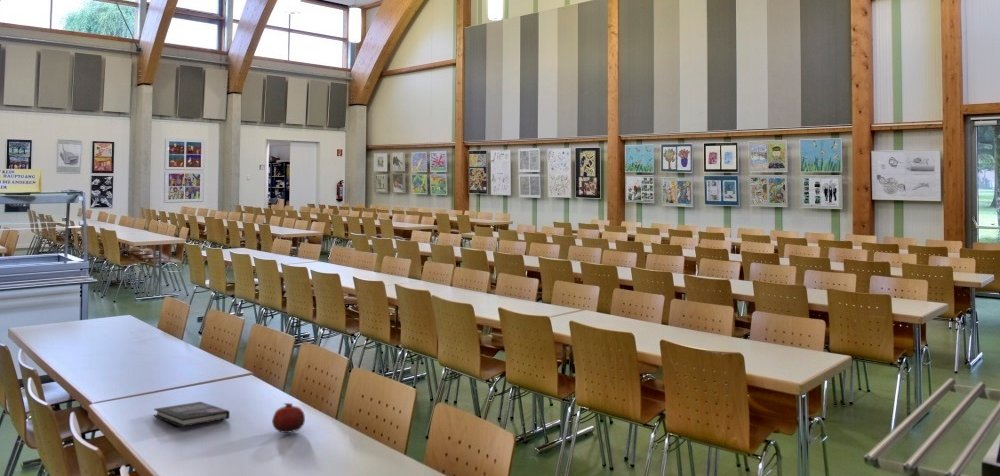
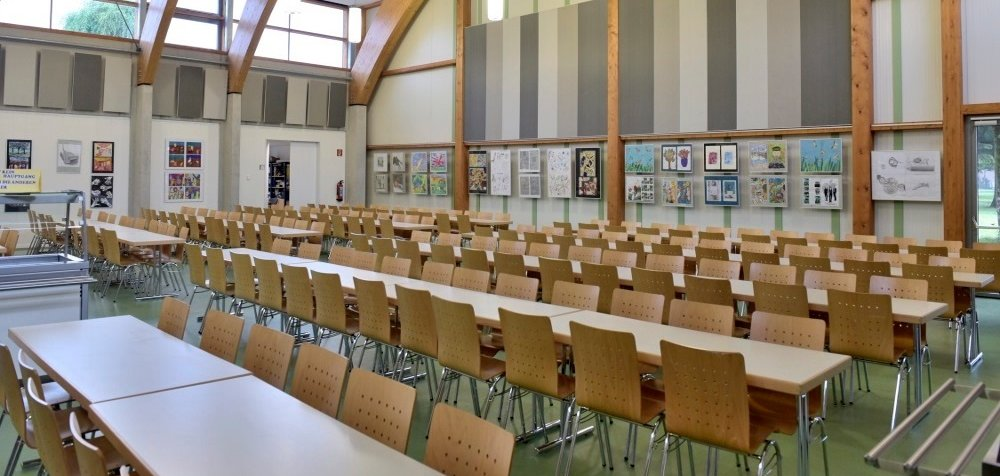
- book [153,401,231,428]
- fruit [271,402,306,434]
